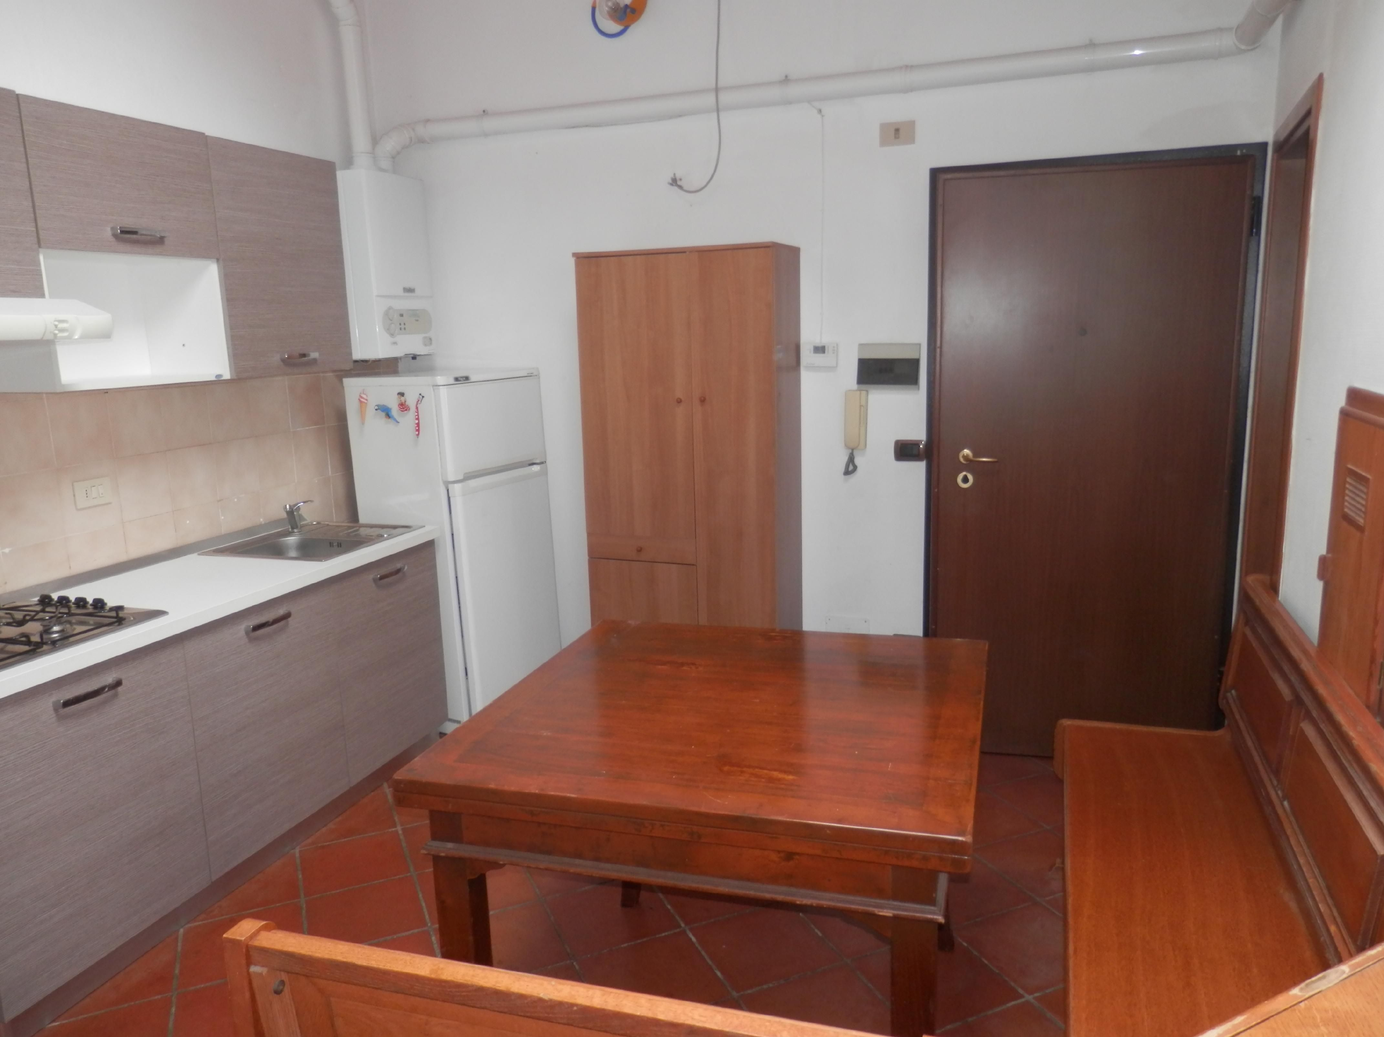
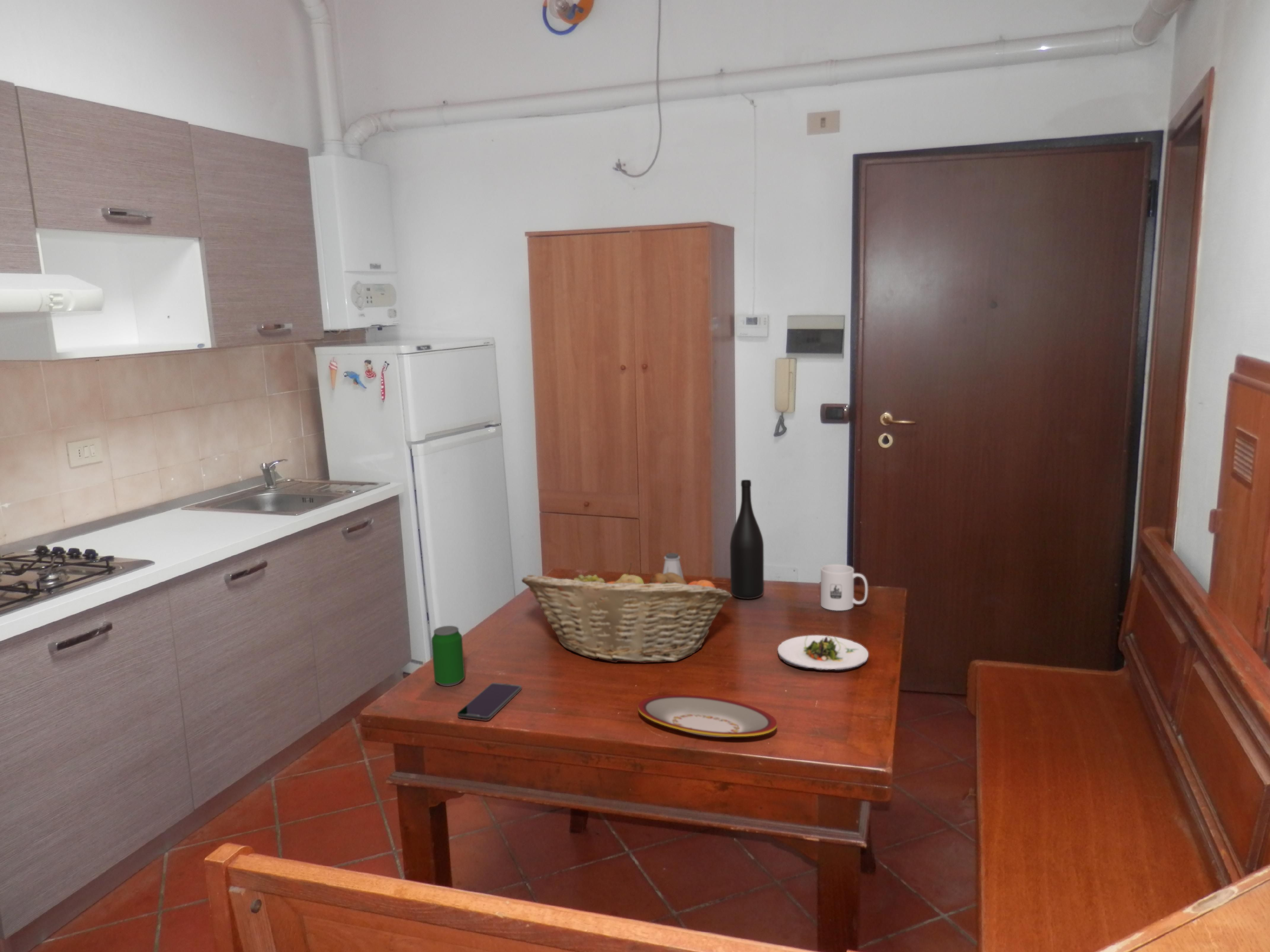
+ smartphone [457,682,522,721]
+ fruit basket [522,562,732,663]
+ mug [820,564,868,611]
+ plate [637,694,778,738]
+ saltshaker [662,553,684,579]
+ salad plate [777,635,869,671]
+ wine bottle [730,479,764,599]
+ beverage can [431,625,465,686]
